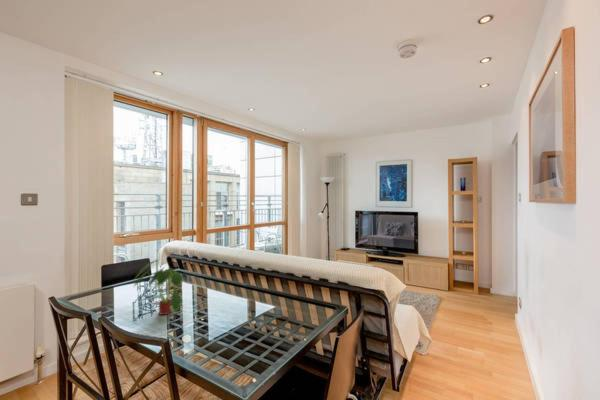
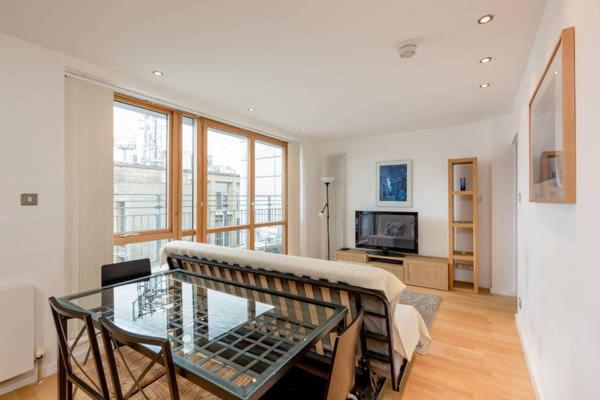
- plant [133,258,184,316]
